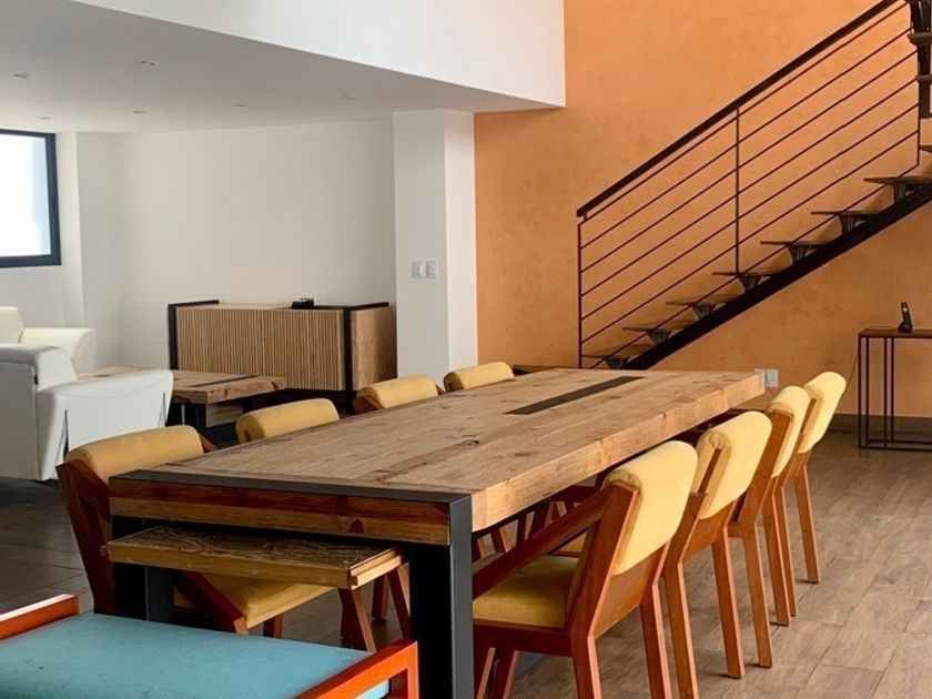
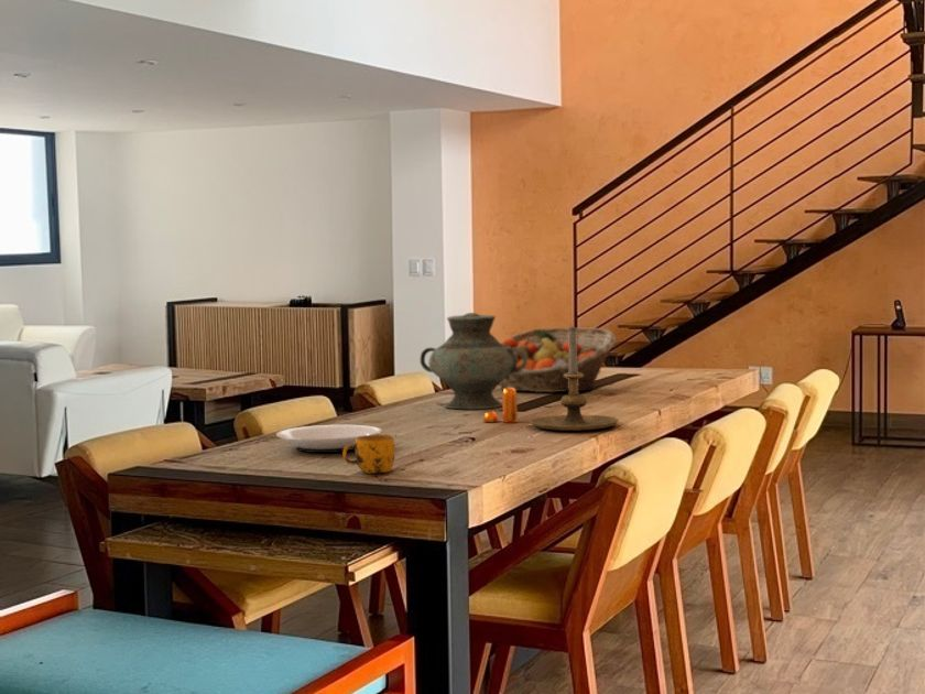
+ fruit basket [498,327,617,393]
+ plate [275,424,383,454]
+ vase [420,312,527,410]
+ mug [342,434,396,475]
+ pepper shaker [482,388,519,423]
+ candle holder [529,326,620,432]
